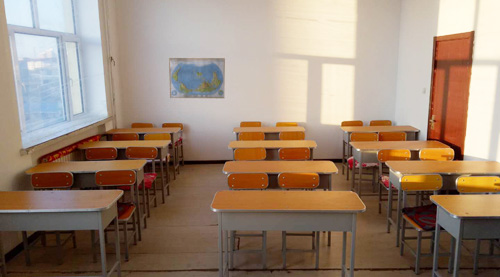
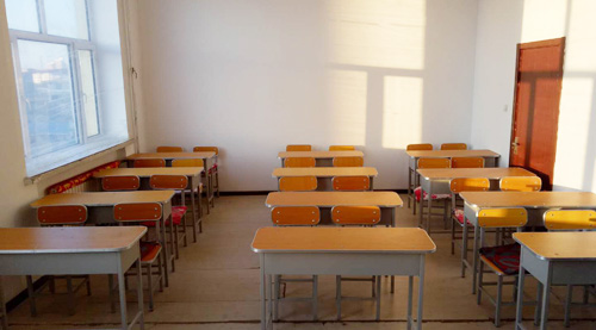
- world map [168,57,226,99]
